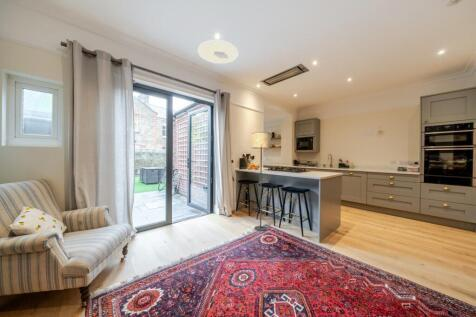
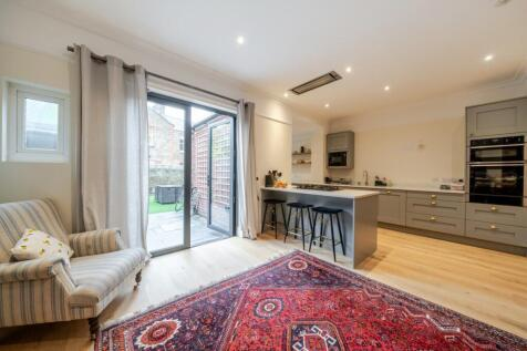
- ceiling light [197,39,240,65]
- floor lamp [251,131,272,232]
